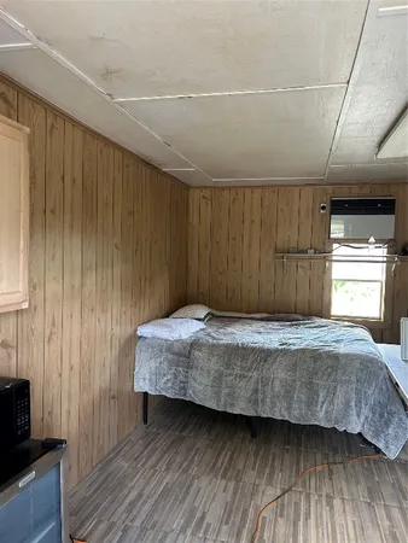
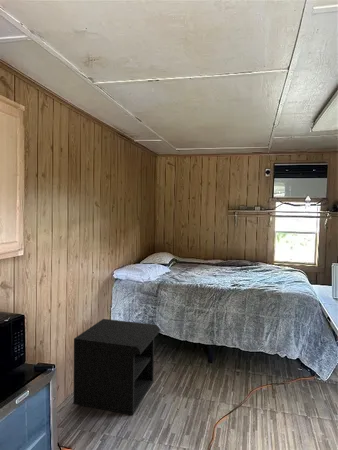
+ nightstand [73,318,161,416]
